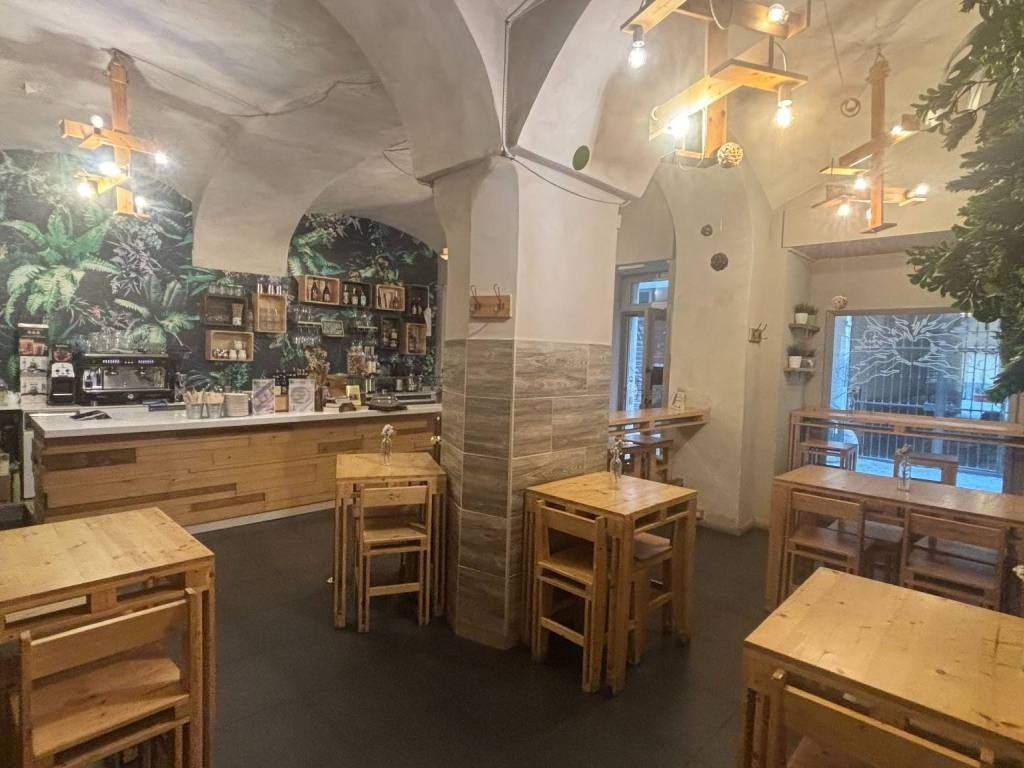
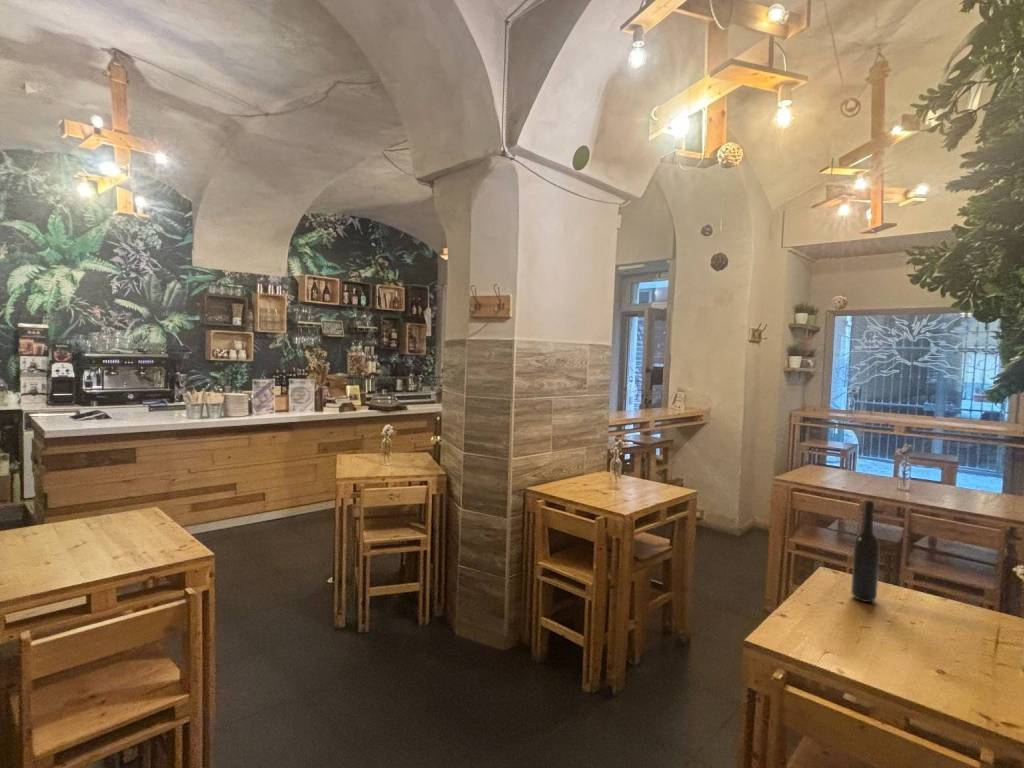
+ bottle [850,500,881,603]
